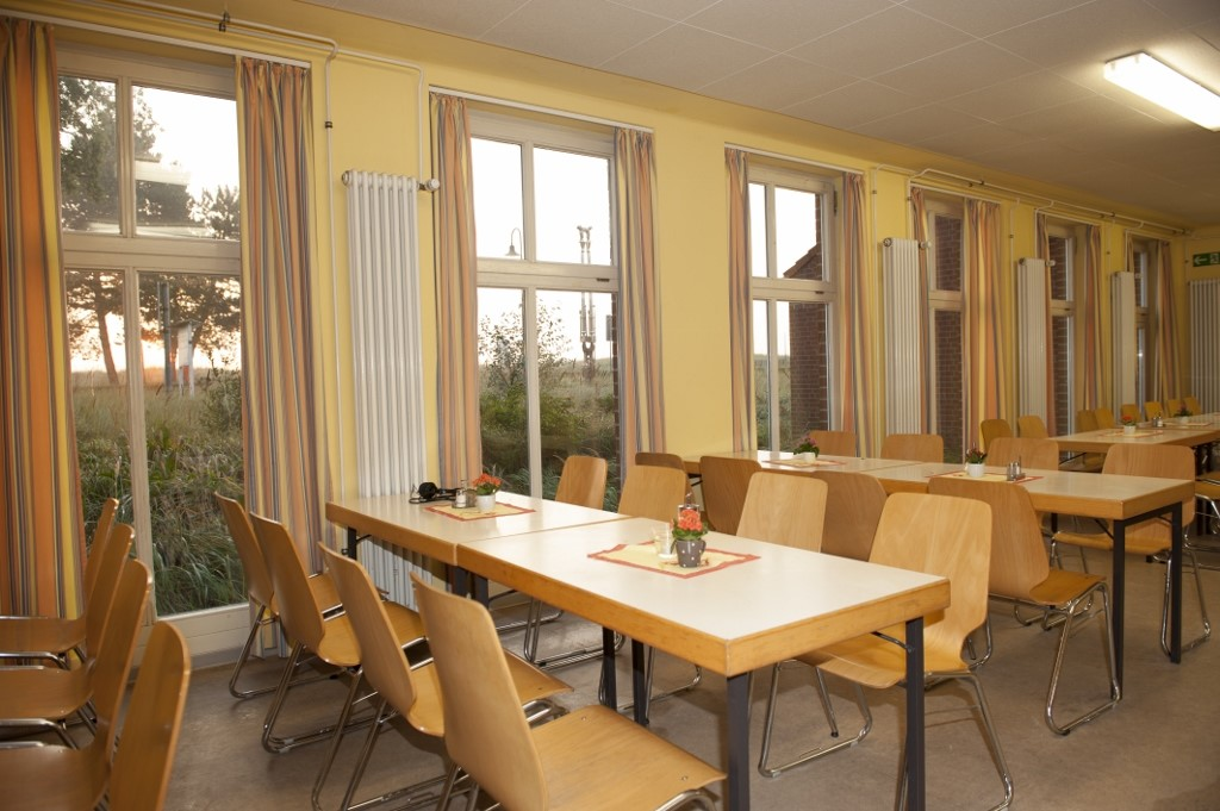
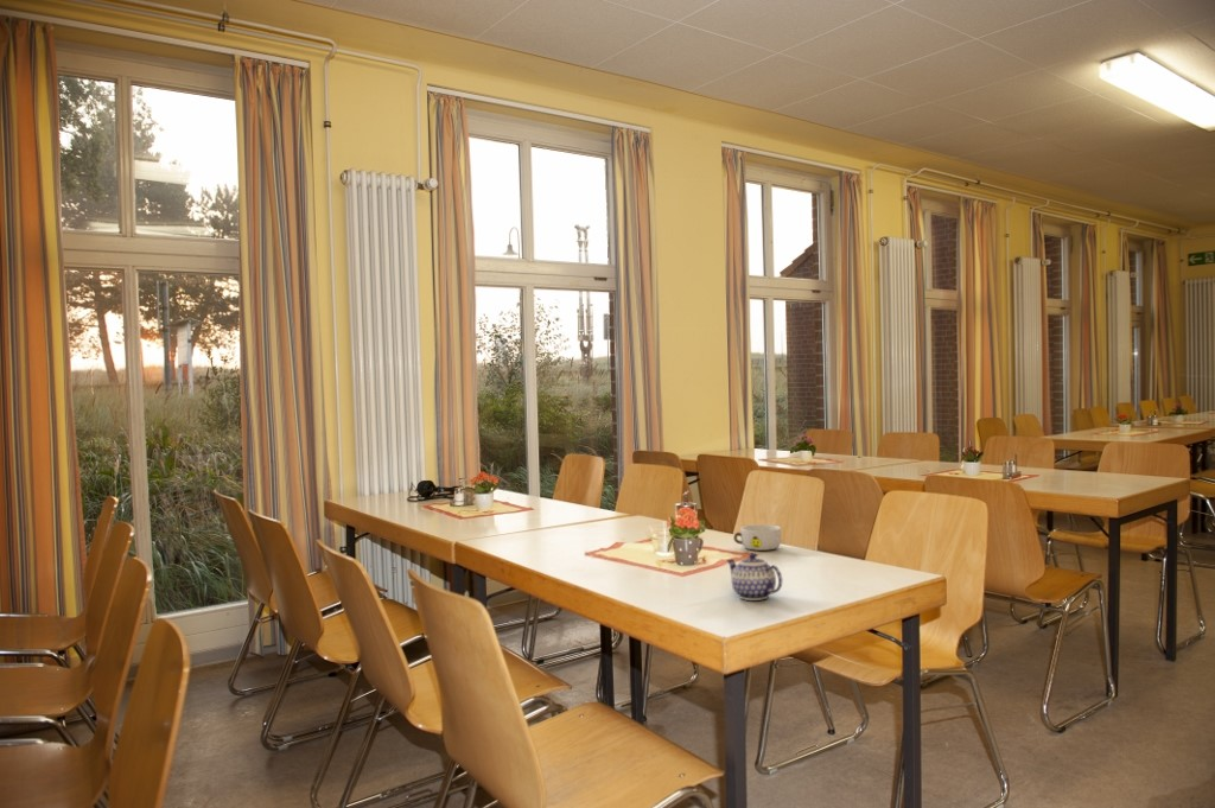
+ teapot [725,552,783,602]
+ bowl [732,523,782,552]
